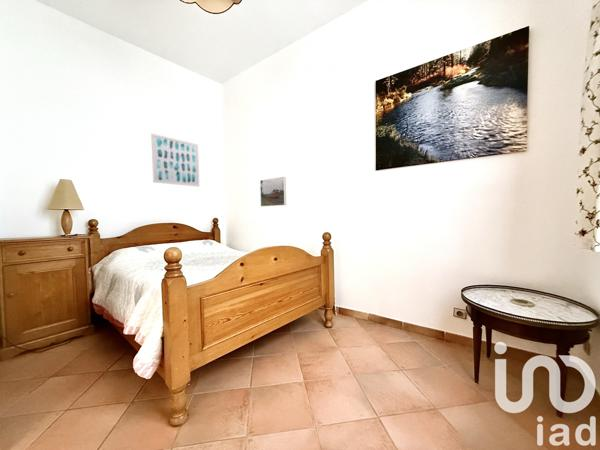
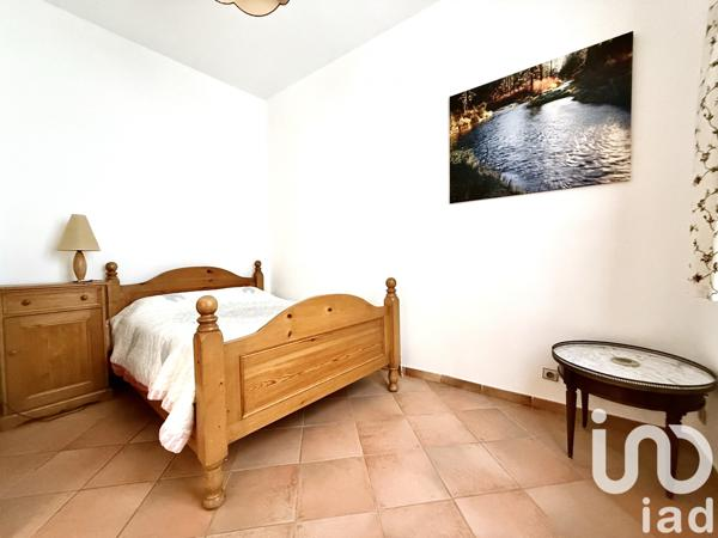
- wall art [150,132,200,187]
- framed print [259,176,287,207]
